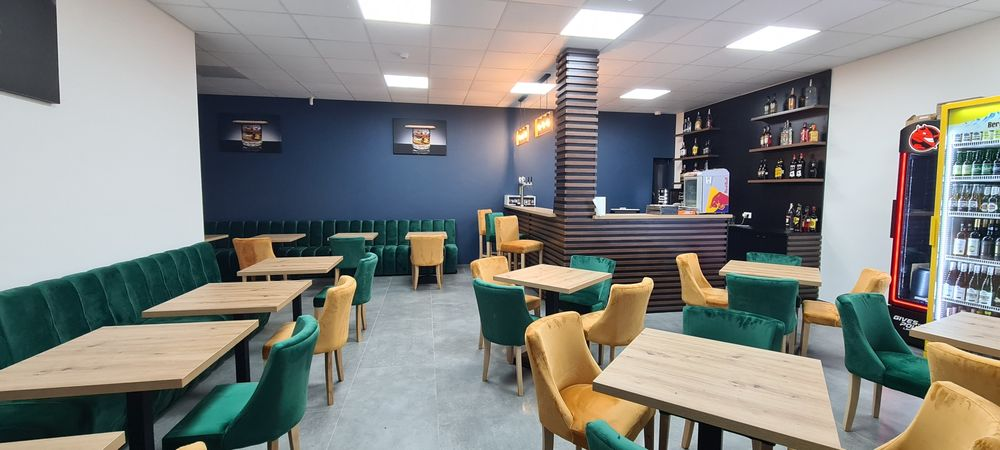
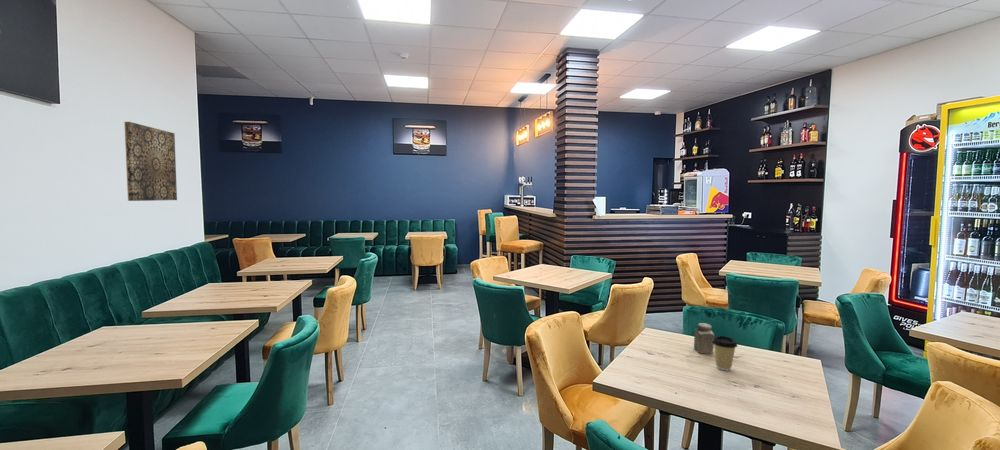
+ wall art [123,121,178,202]
+ salt shaker [693,322,715,355]
+ coffee cup [712,335,738,371]
